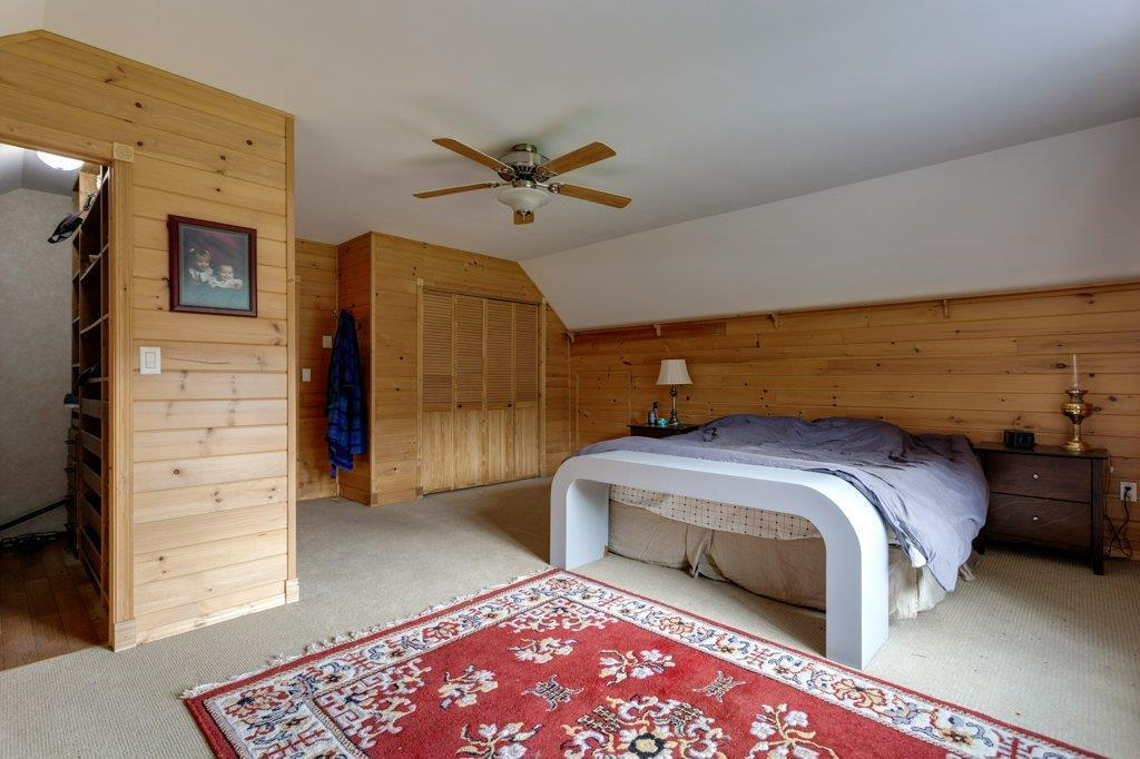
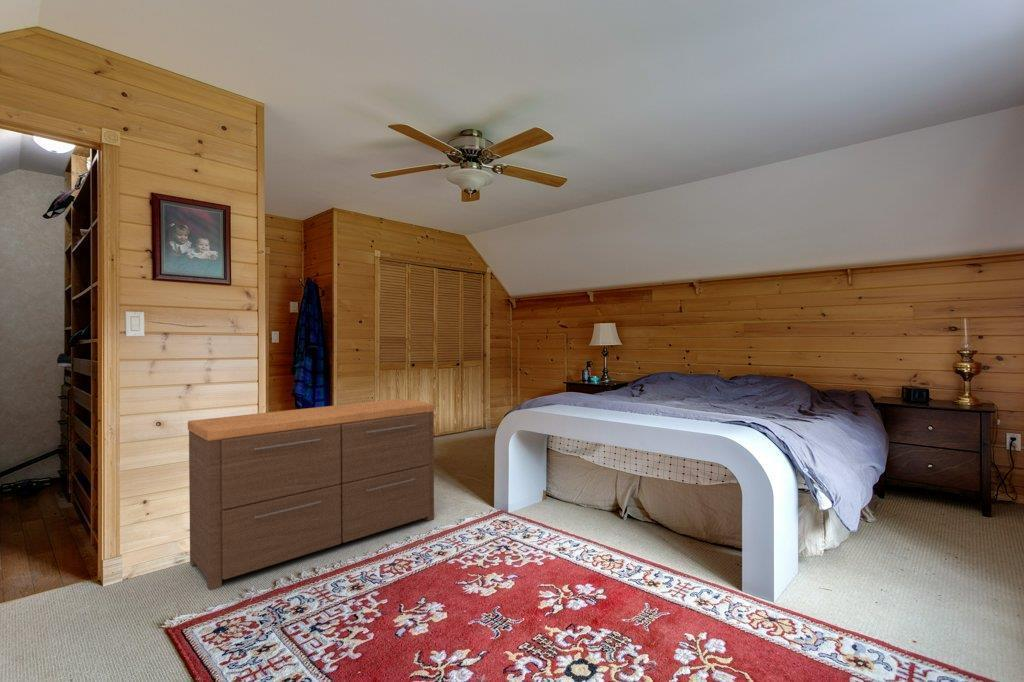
+ dresser [187,398,435,591]
